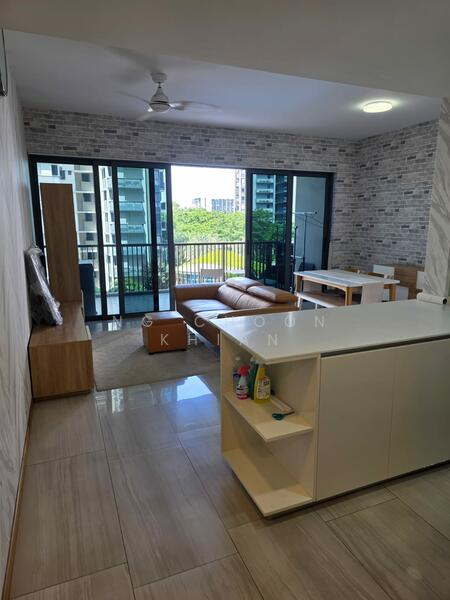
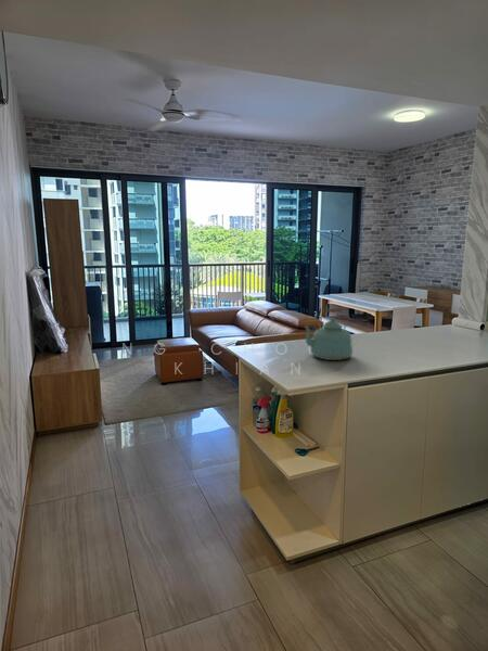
+ kettle [303,307,354,361]
